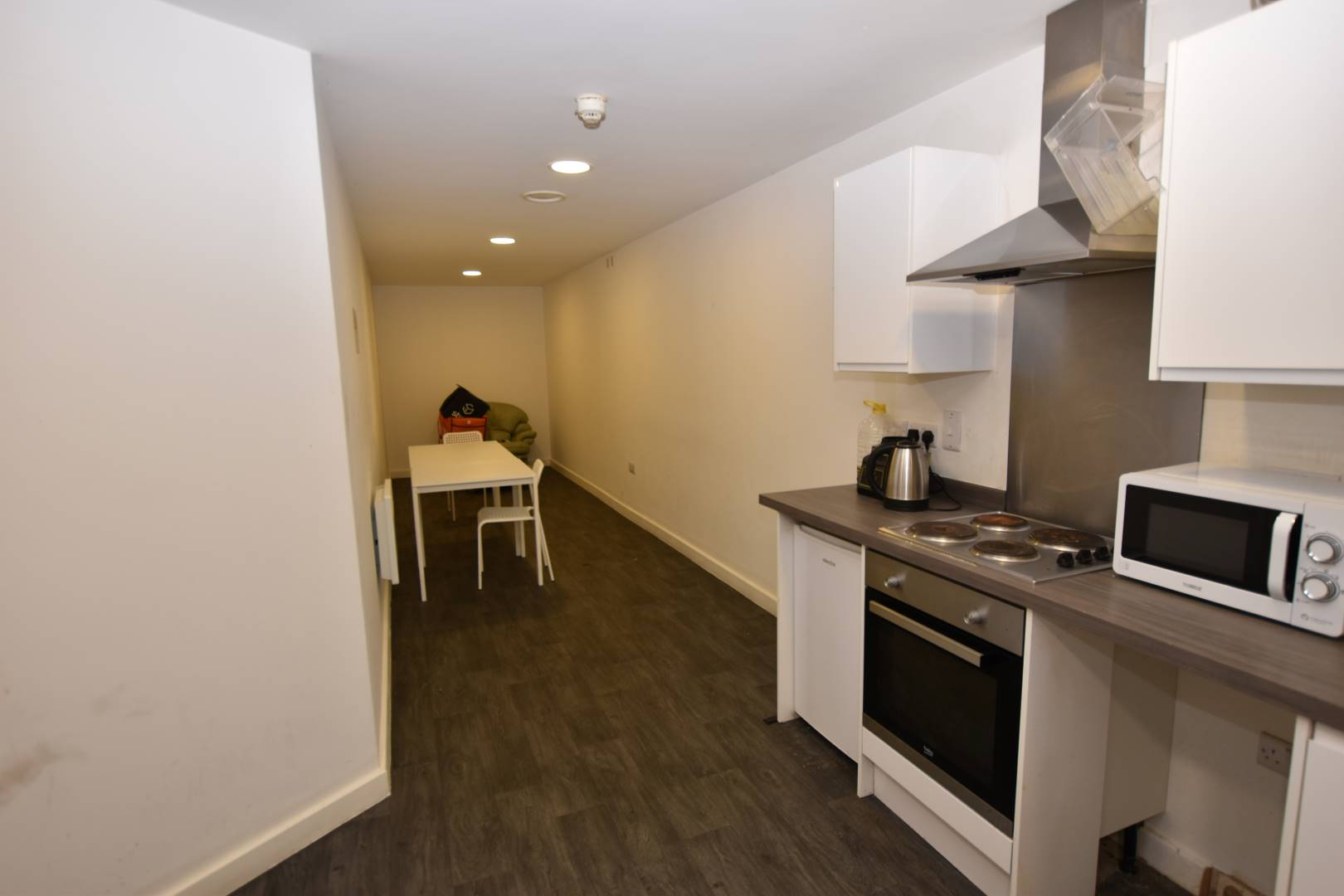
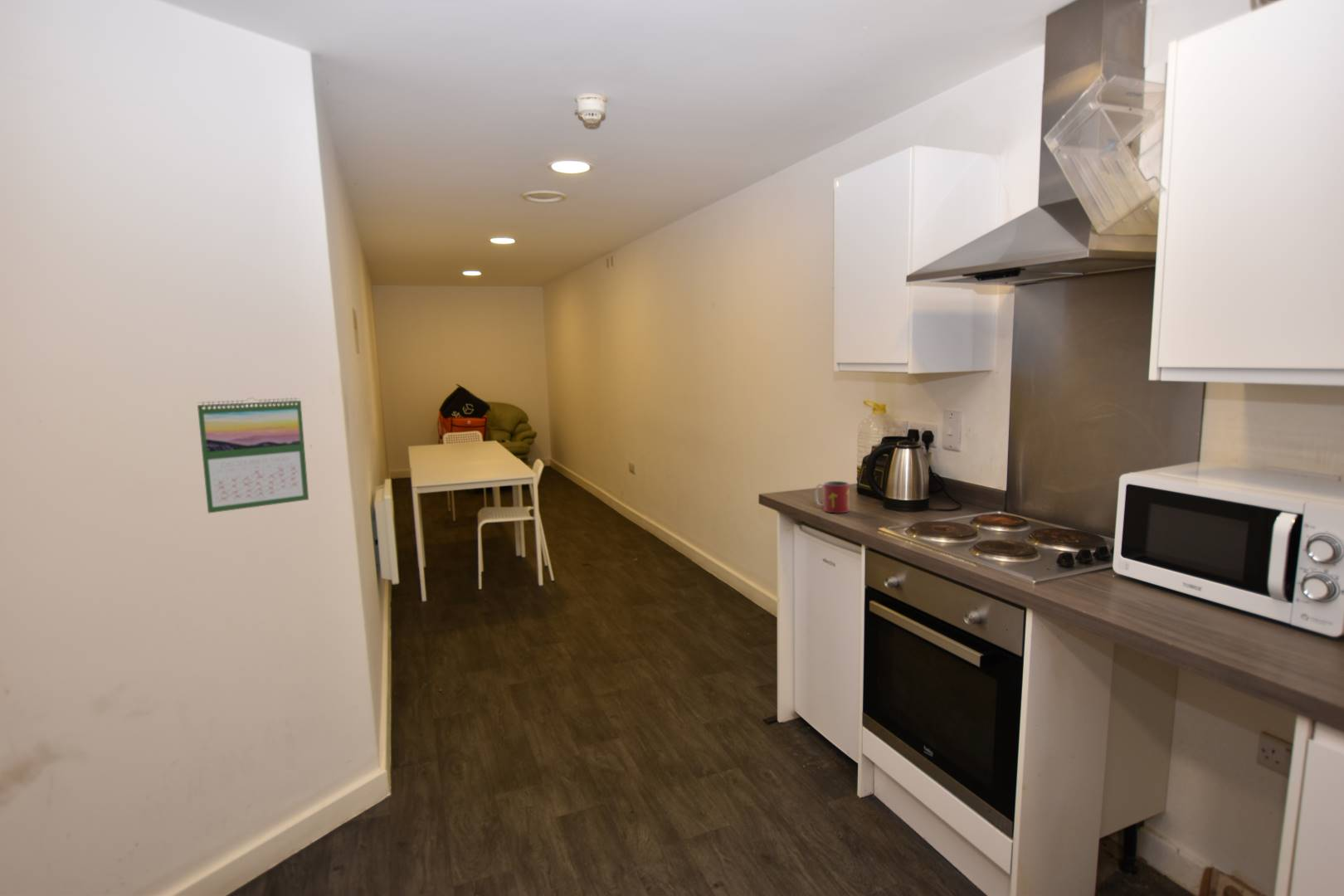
+ calendar [197,397,309,514]
+ mug [814,480,850,514]
